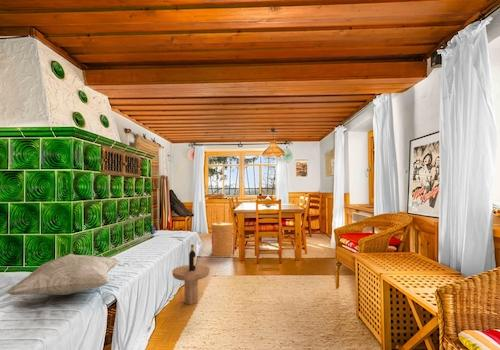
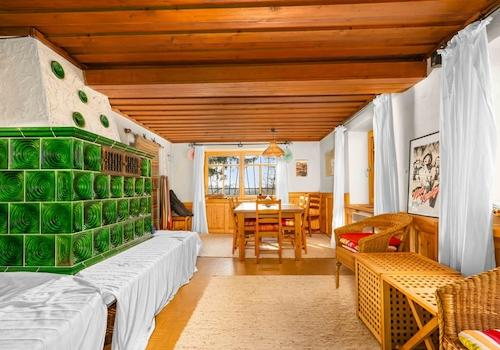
- decorative pillow [5,253,120,296]
- side table [171,244,211,305]
- basket [210,221,234,257]
